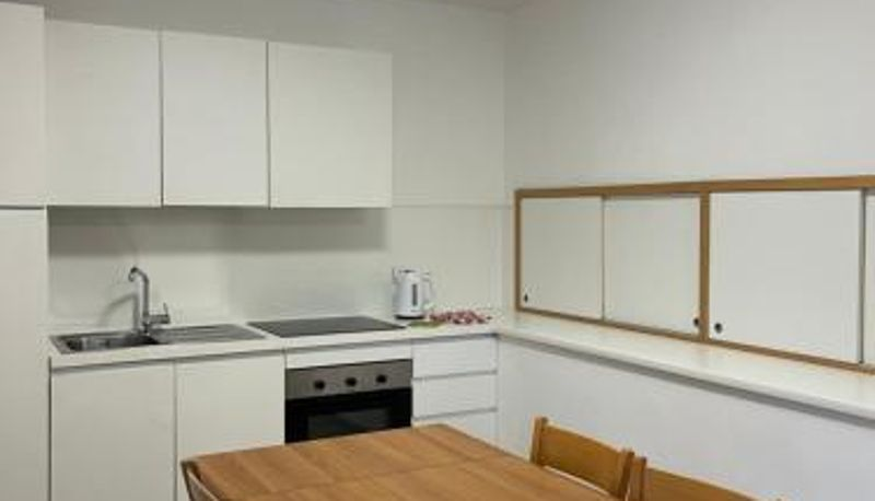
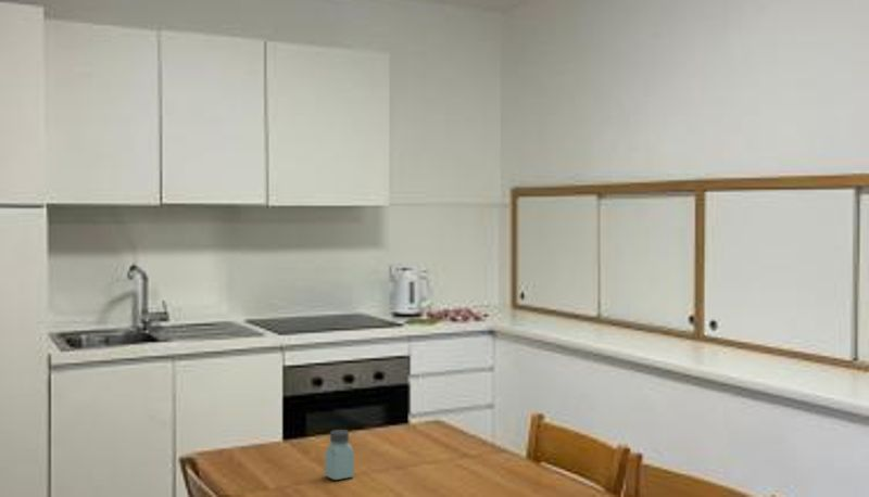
+ saltshaker [324,429,355,481]
